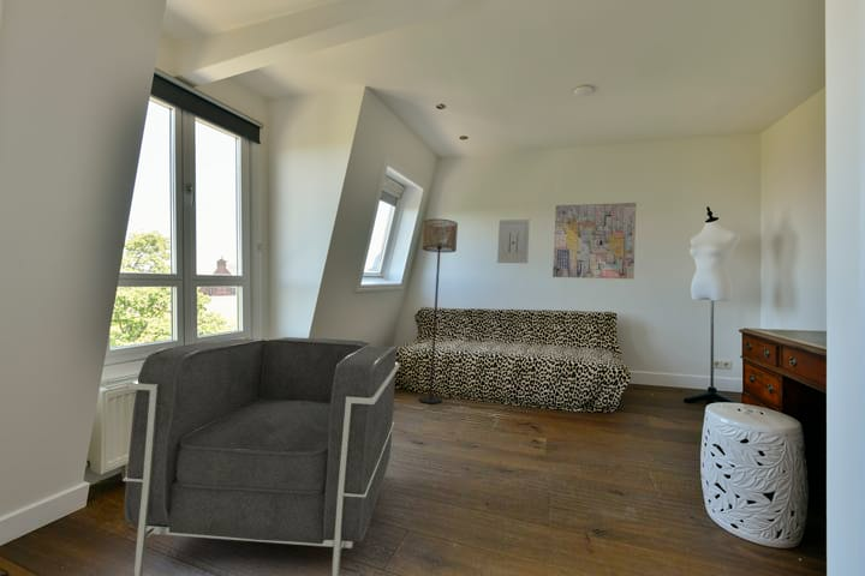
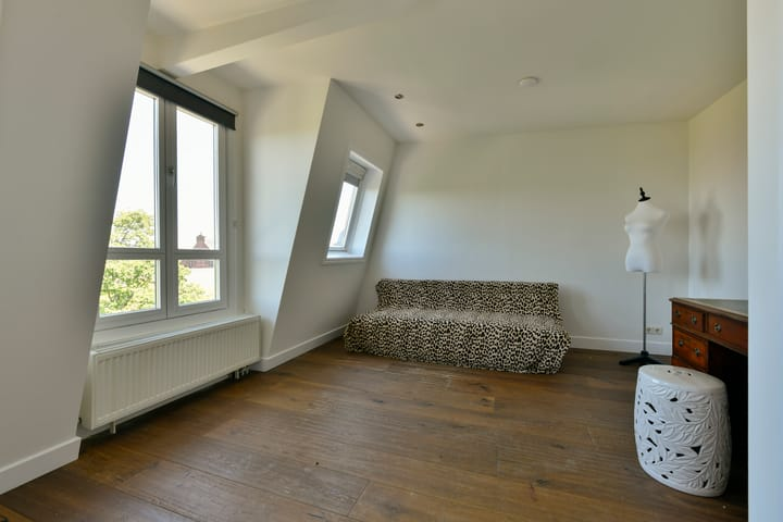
- floor lamp [418,218,459,404]
- wall art [496,218,531,264]
- armchair [121,336,401,576]
- wall art [551,202,637,280]
